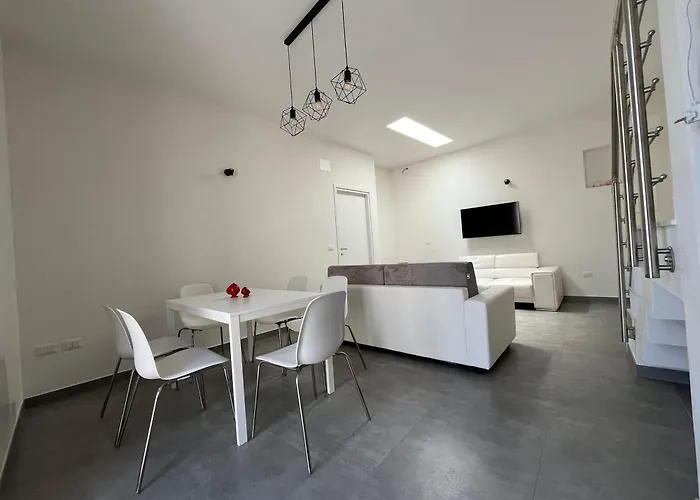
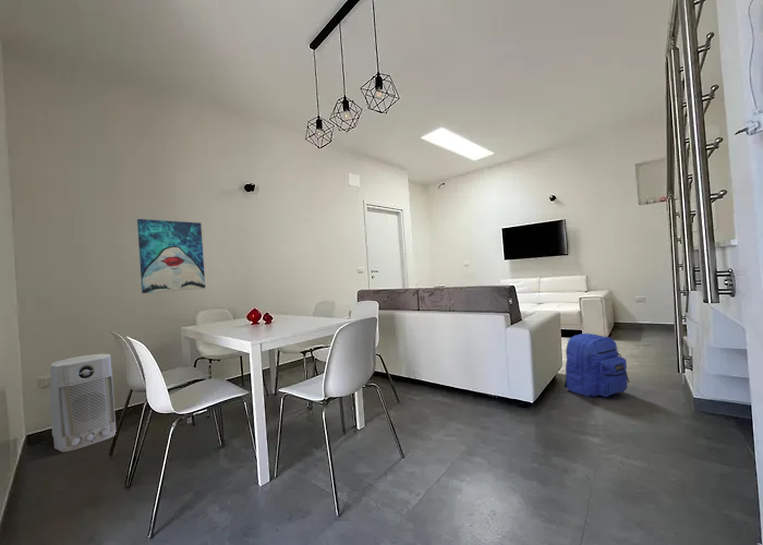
+ wall art [136,218,206,294]
+ air purifier [48,353,118,453]
+ backpack [562,332,630,398]
